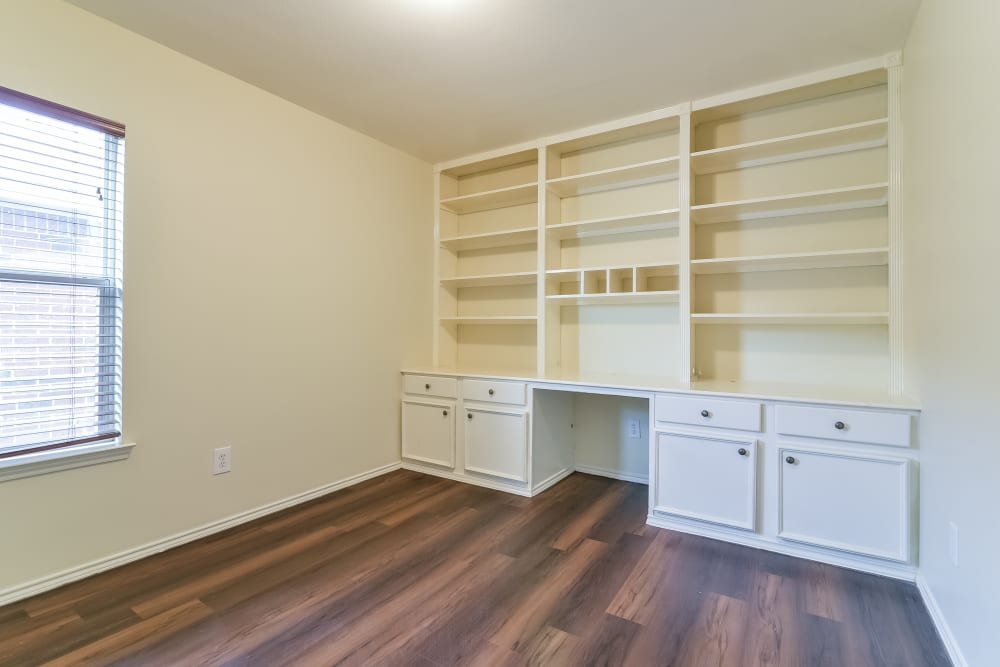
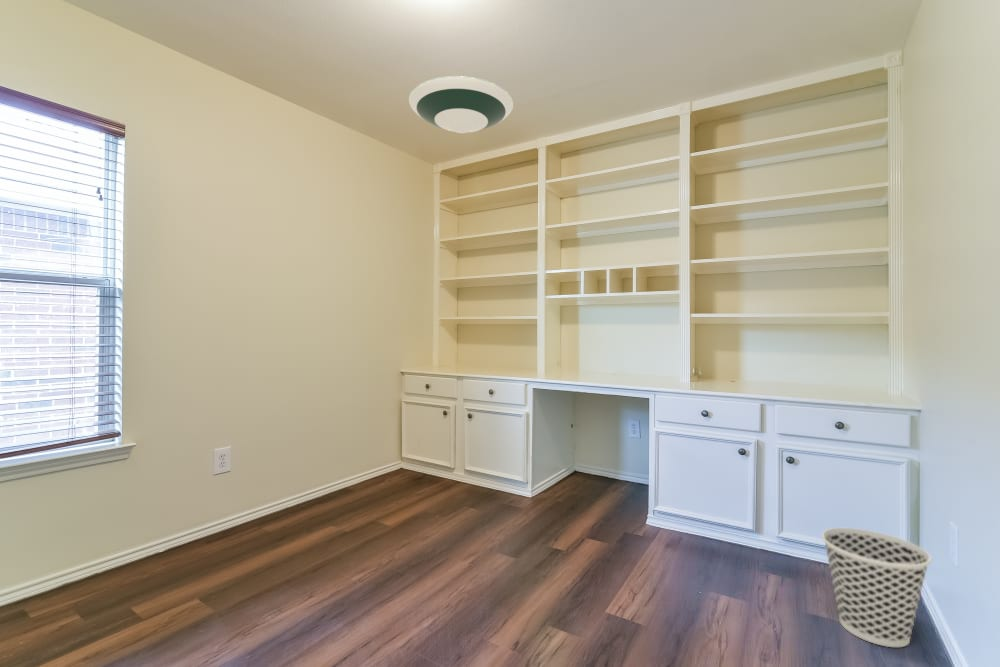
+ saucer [408,75,514,134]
+ wastebasket [821,527,932,648]
